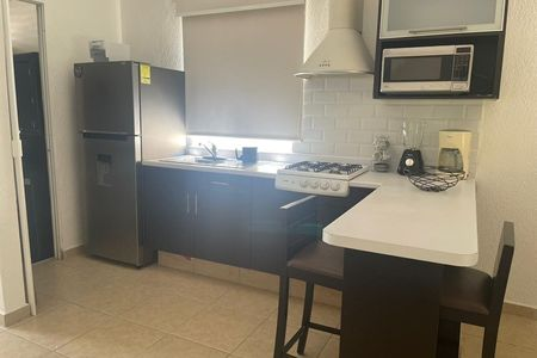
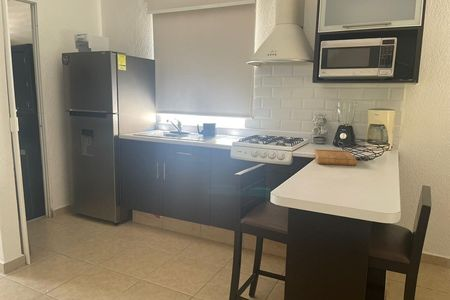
+ cutting board [314,148,358,167]
